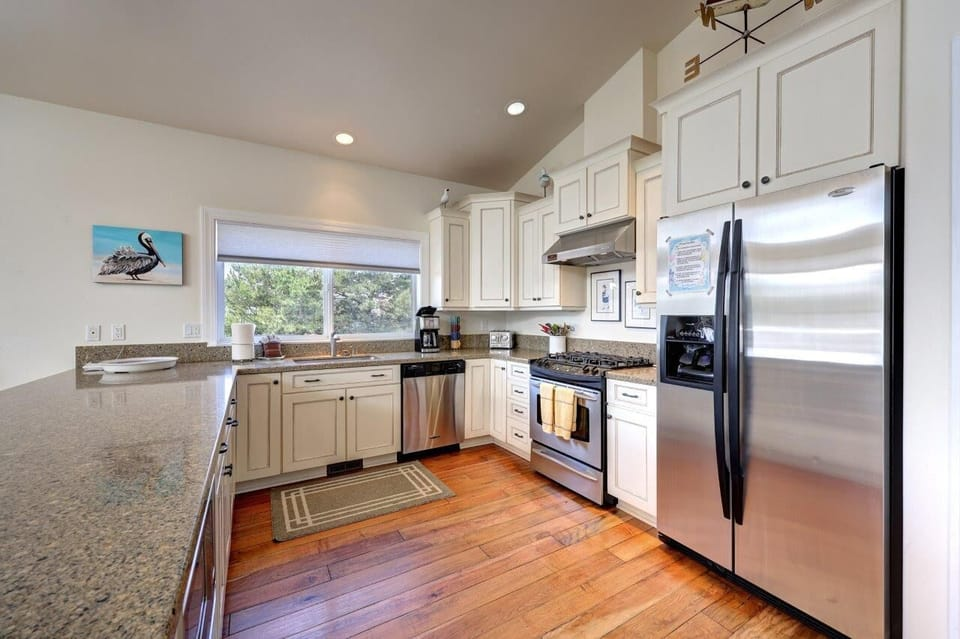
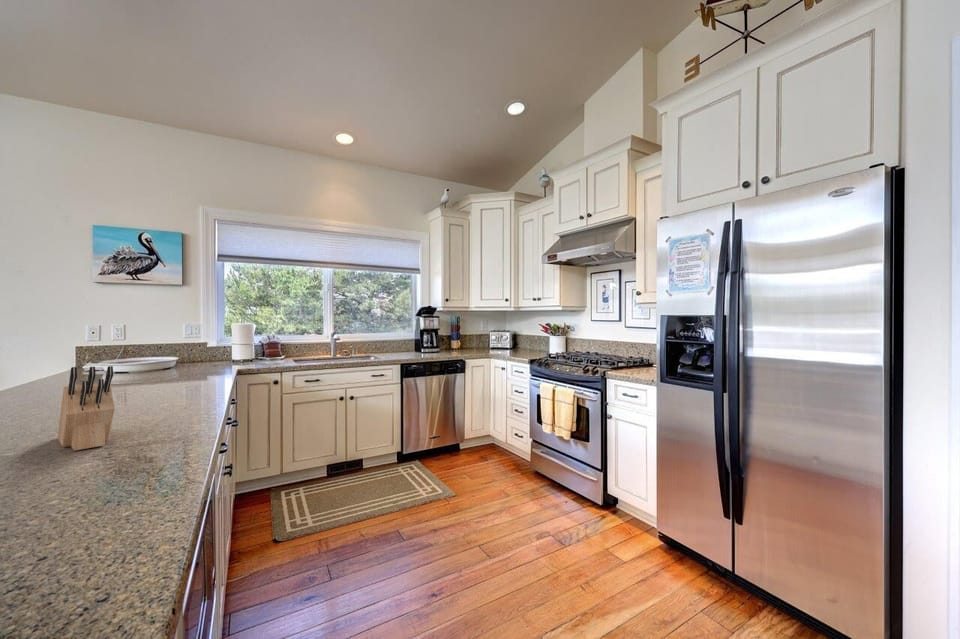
+ knife block [57,365,116,452]
